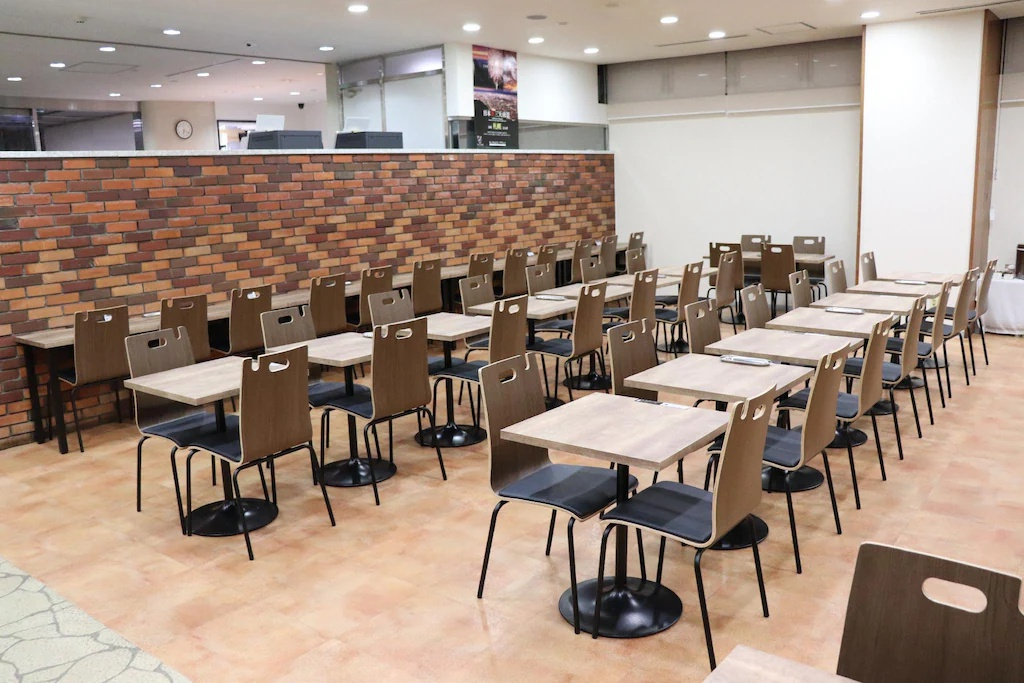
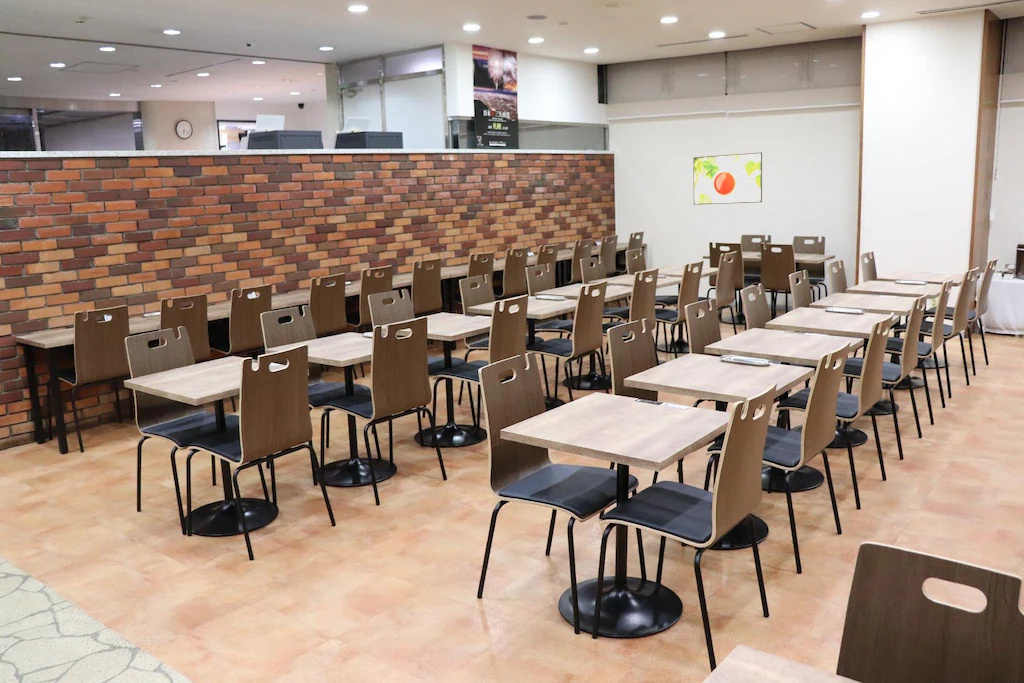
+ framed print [692,151,763,206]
